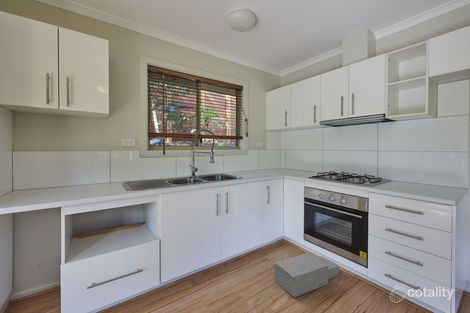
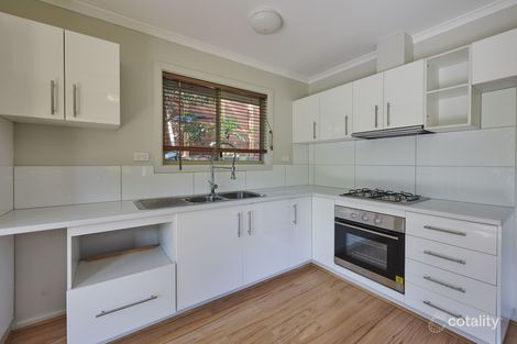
- step stool [273,252,340,298]
